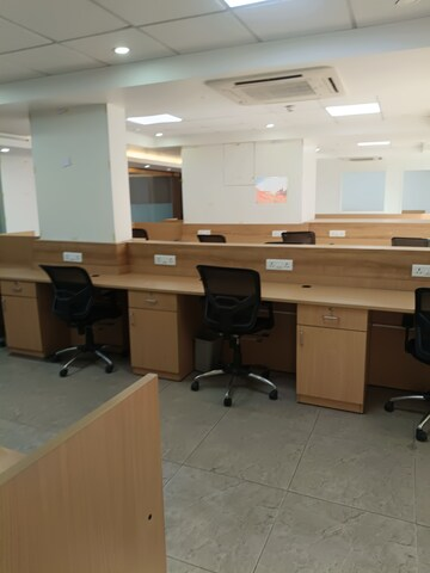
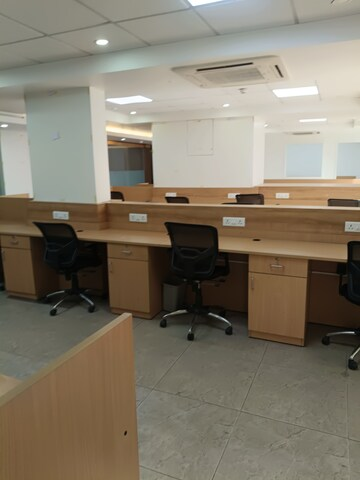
- wall art [256,175,288,204]
